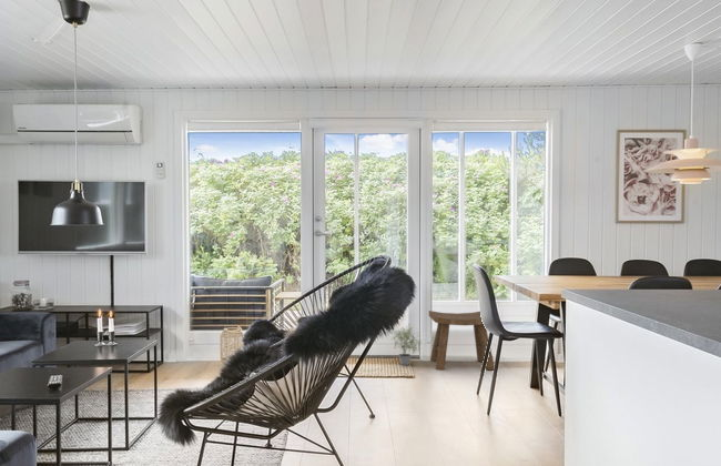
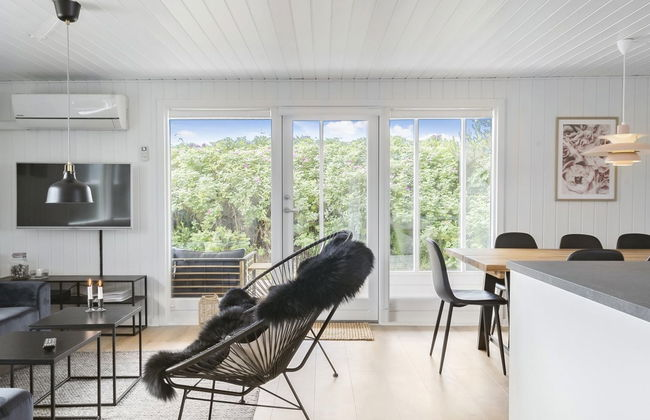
- stool [428,310,495,372]
- potted plant [392,322,424,366]
